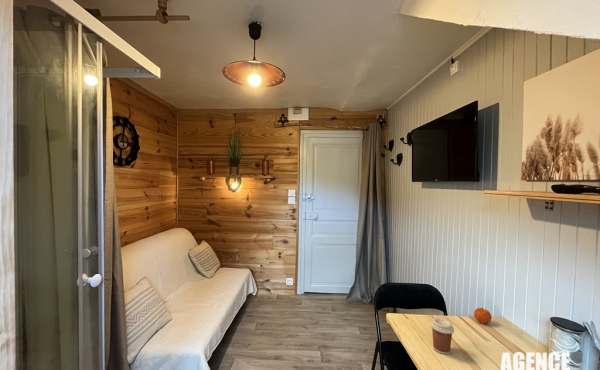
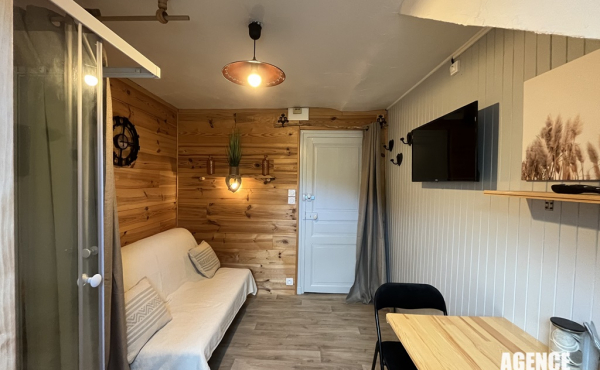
- coffee cup [429,317,455,355]
- apple [473,306,493,325]
